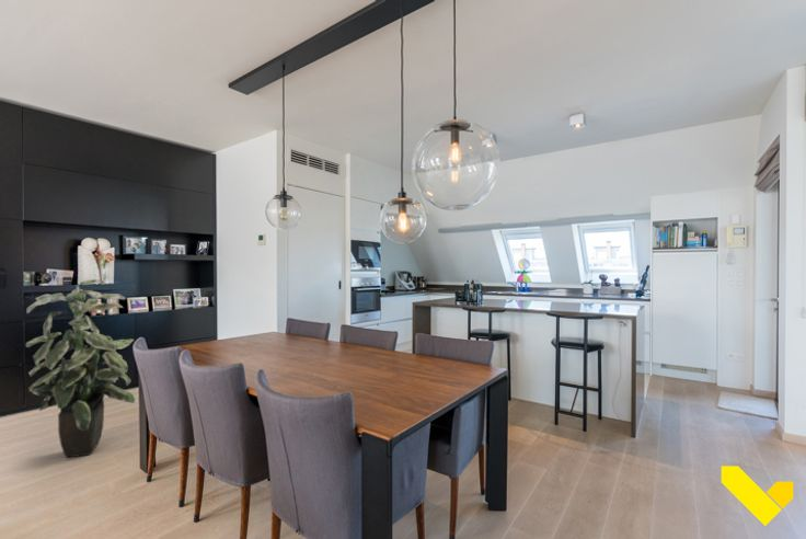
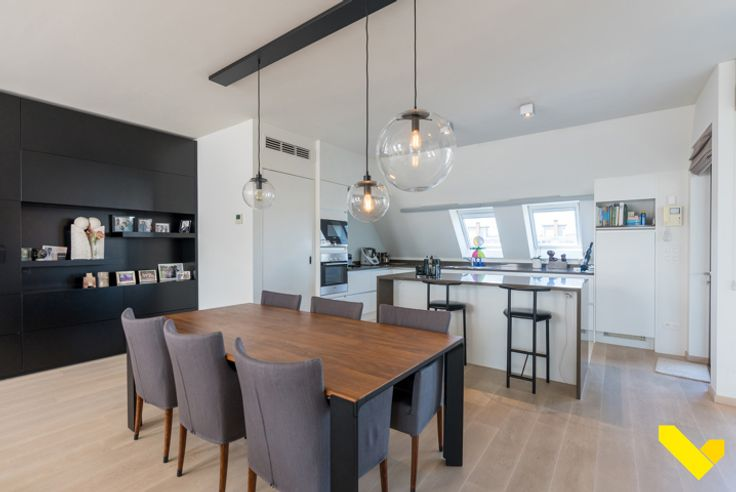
- indoor plant [25,278,136,458]
